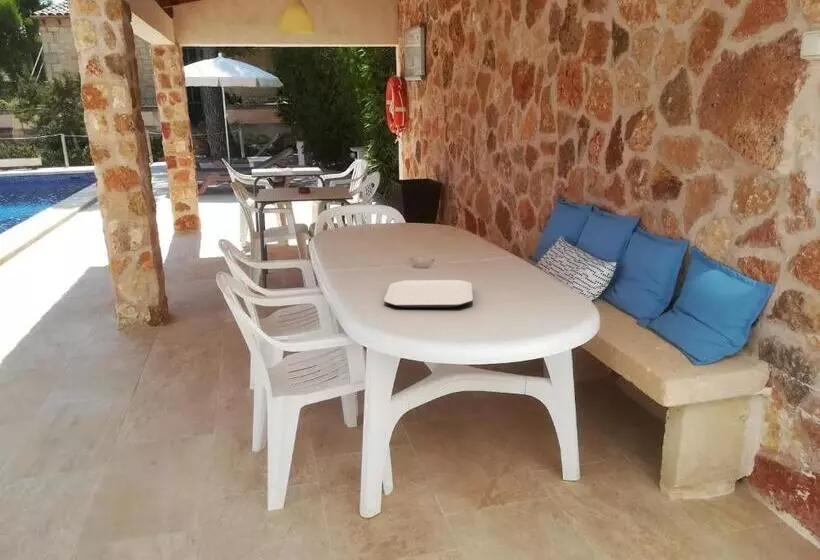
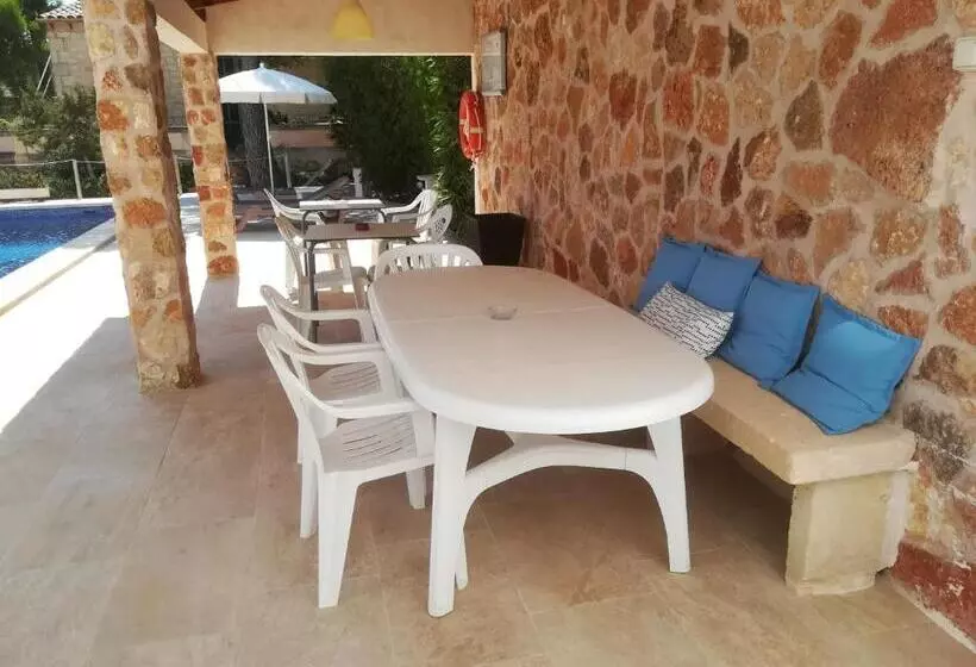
- plate [383,279,474,309]
